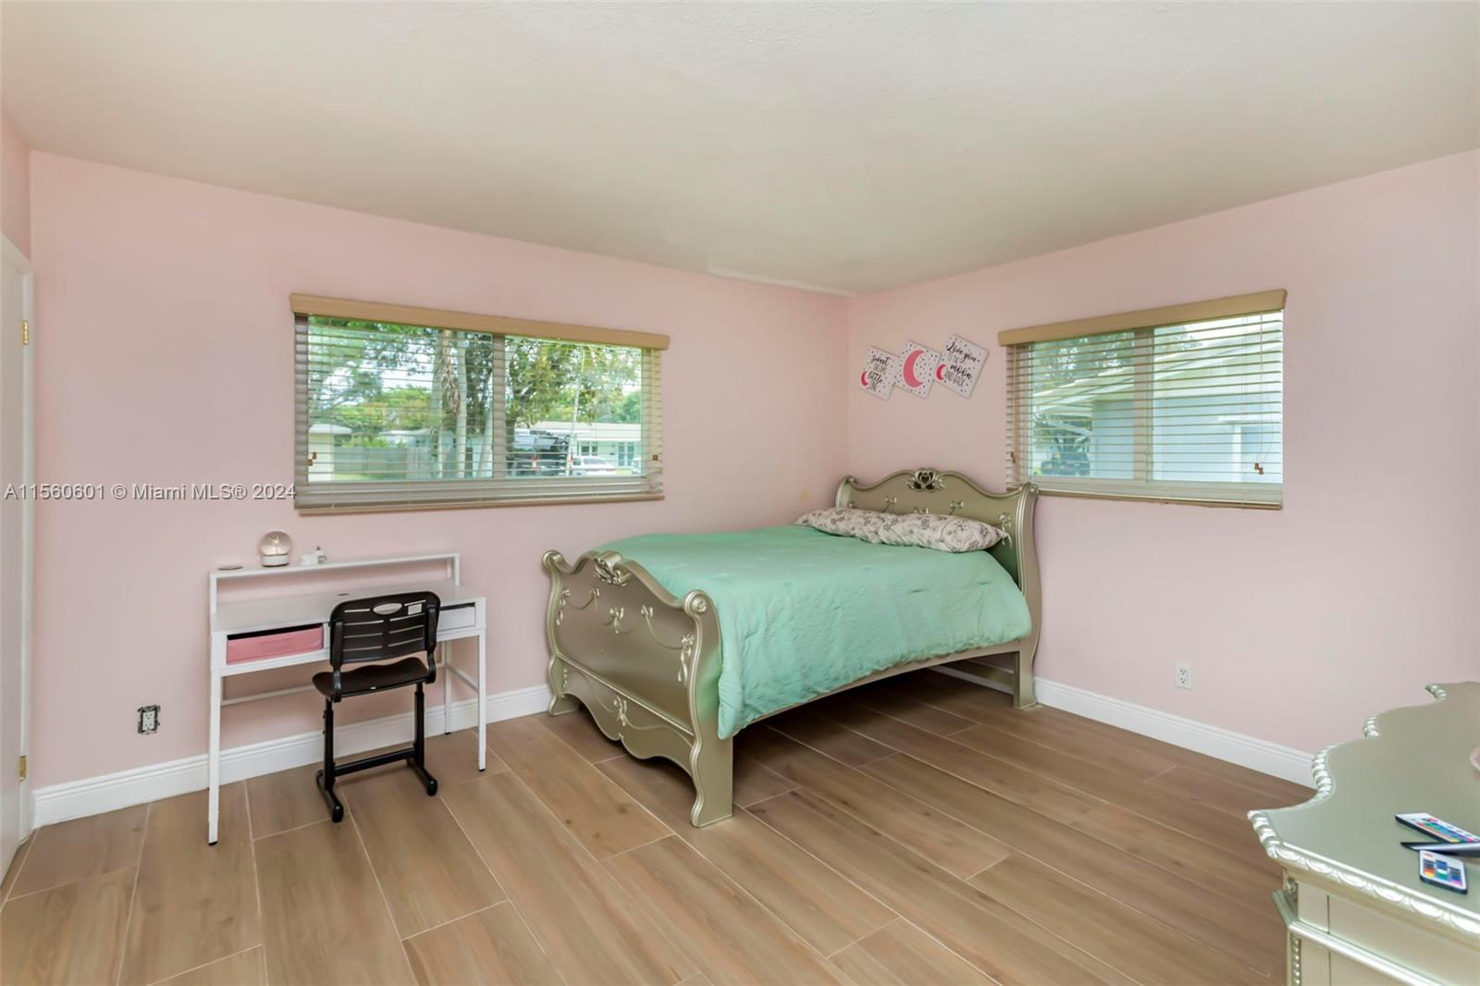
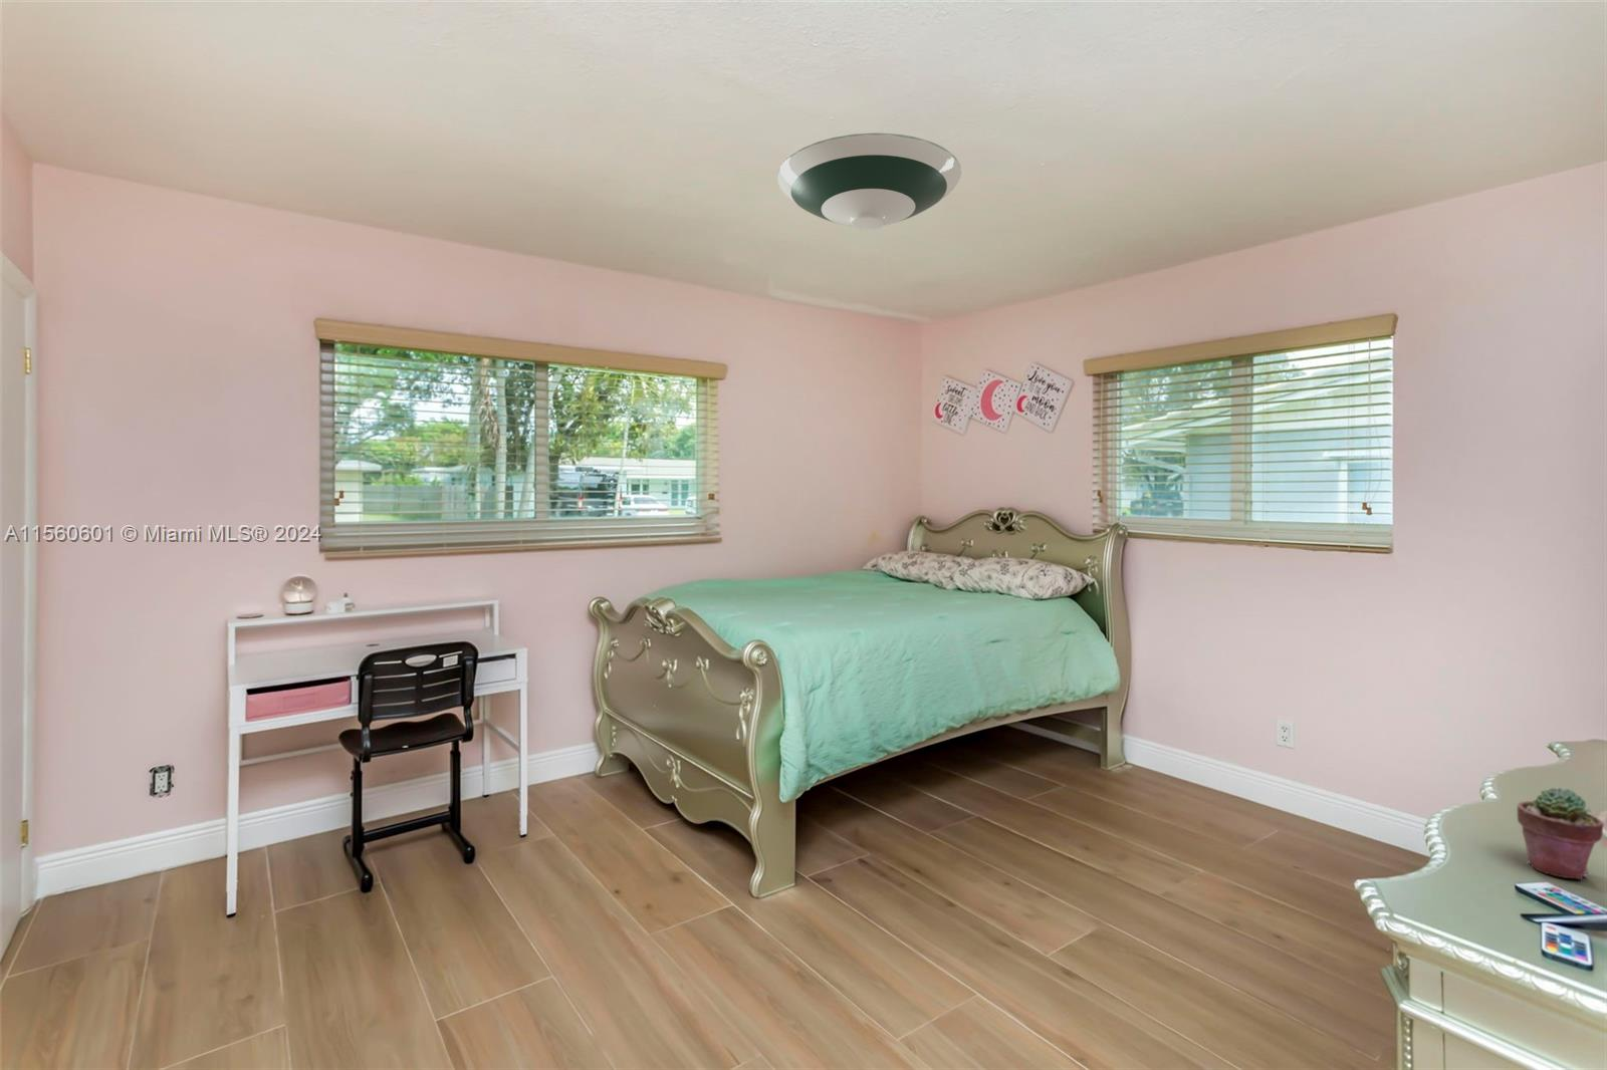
+ potted succulent [1516,787,1605,880]
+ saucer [777,131,962,230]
